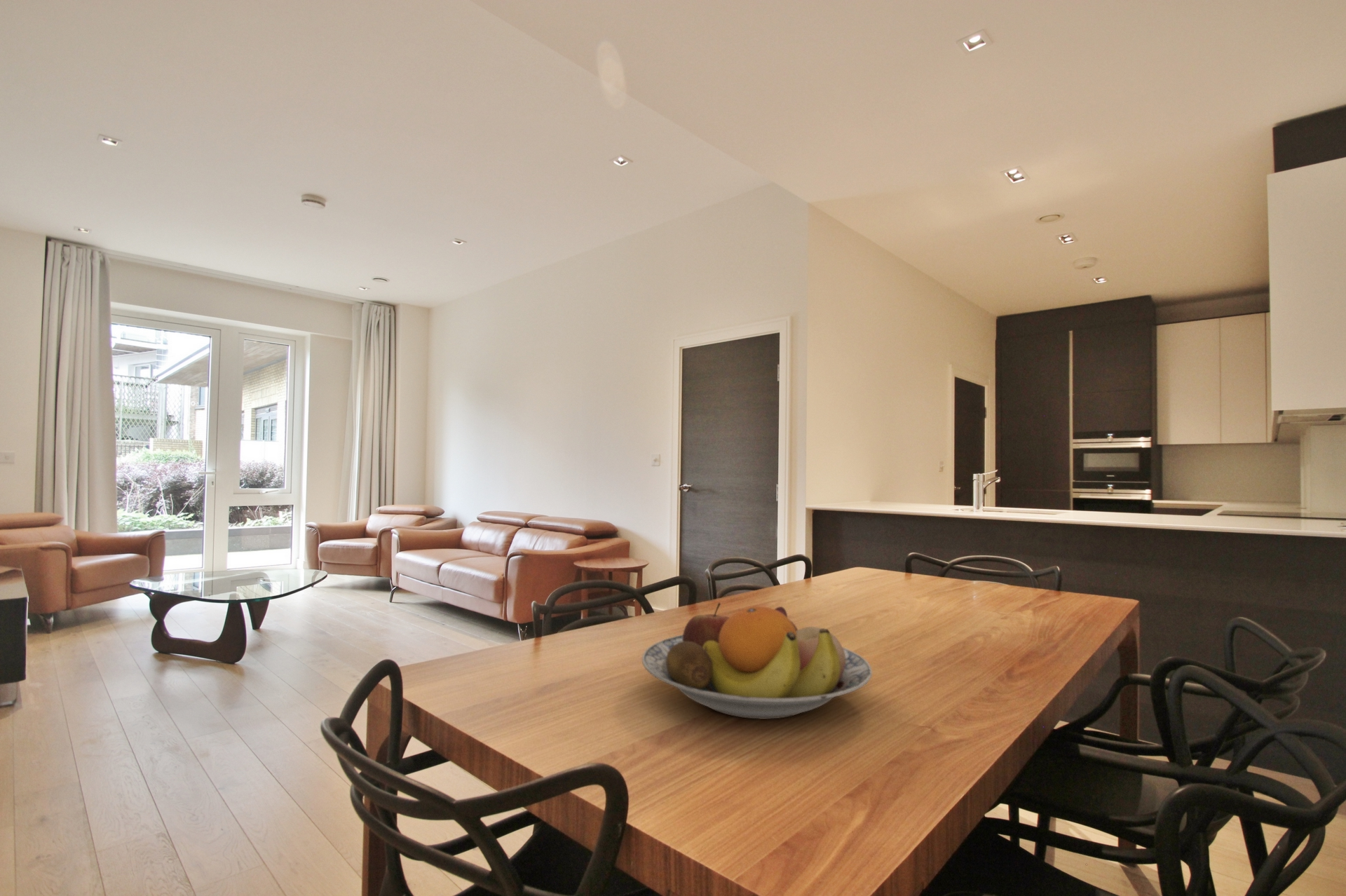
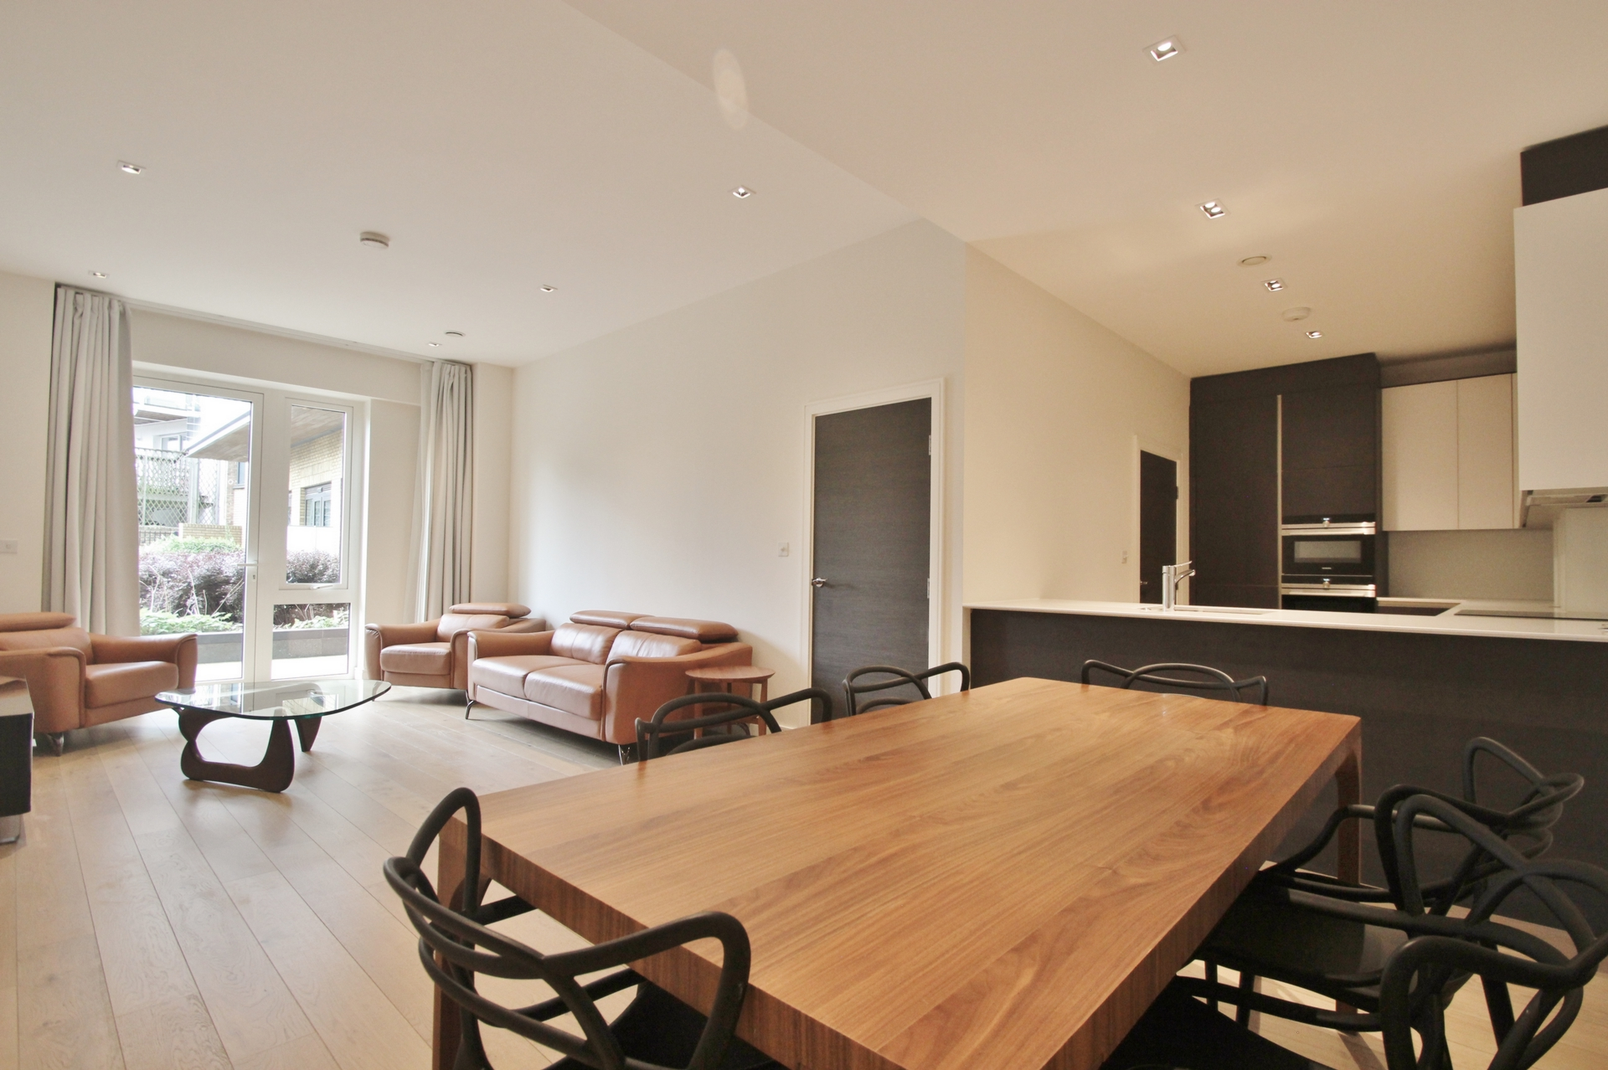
- fruit bowl [641,602,873,720]
